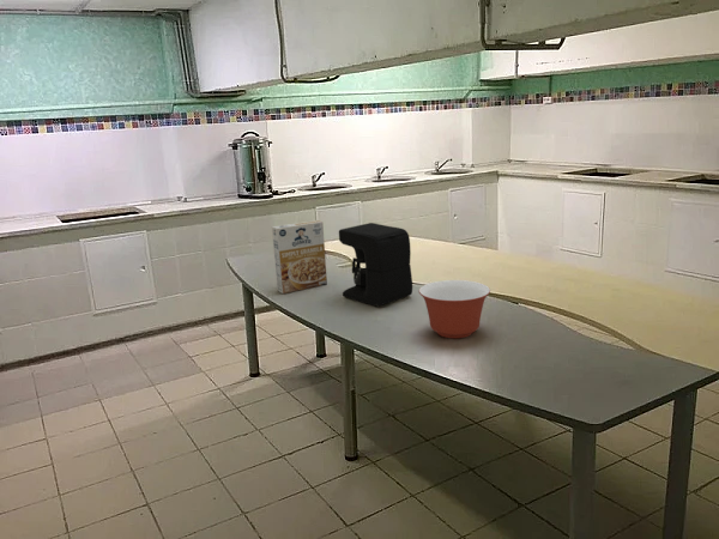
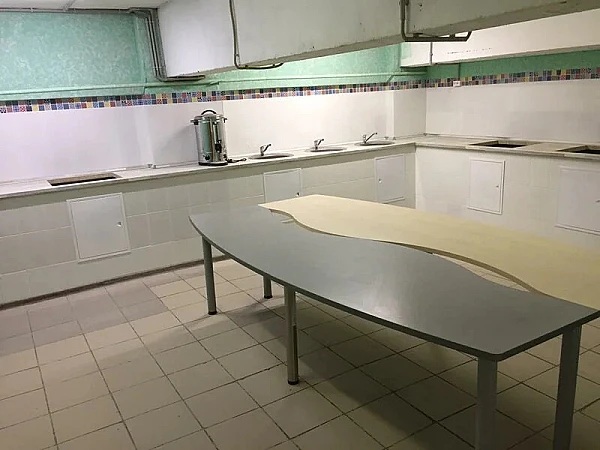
- mixing bowl [418,279,491,339]
- cereal box [271,219,328,295]
- coffee maker [338,222,413,307]
